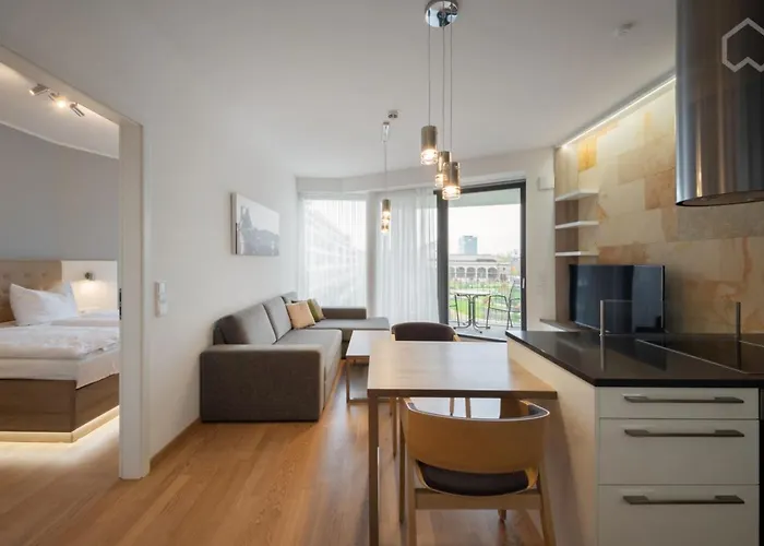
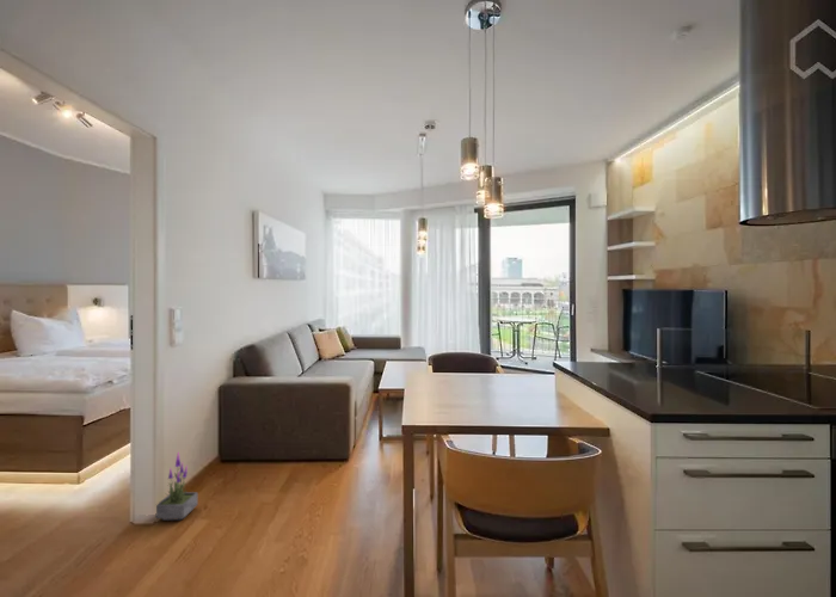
+ potted plant [155,450,198,522]
